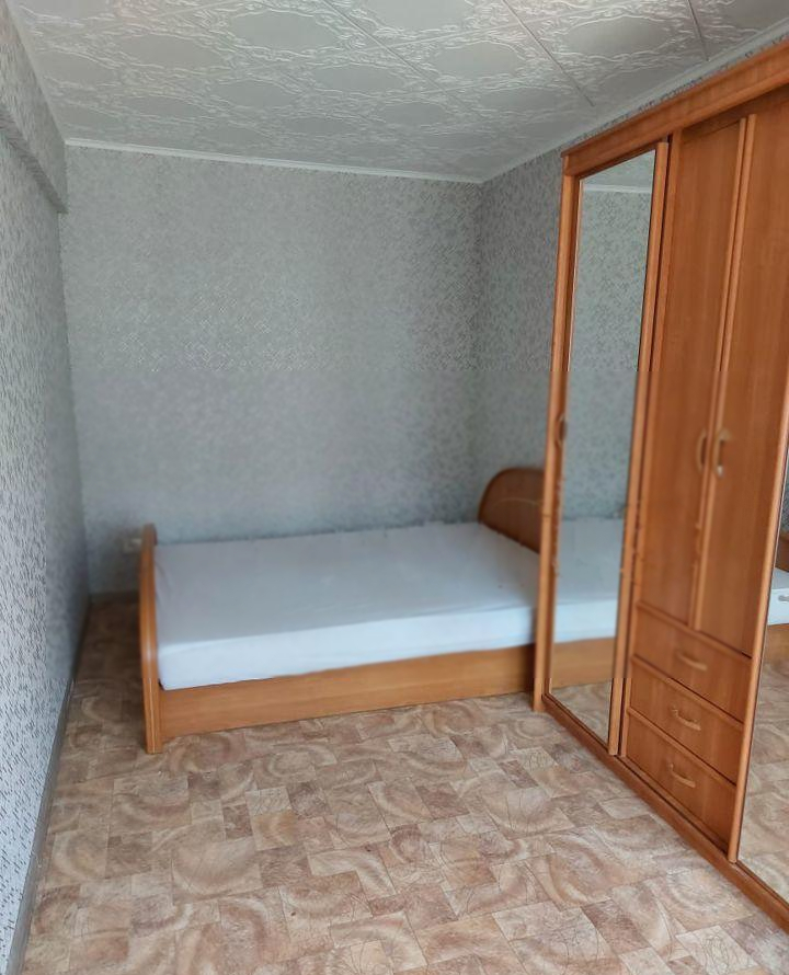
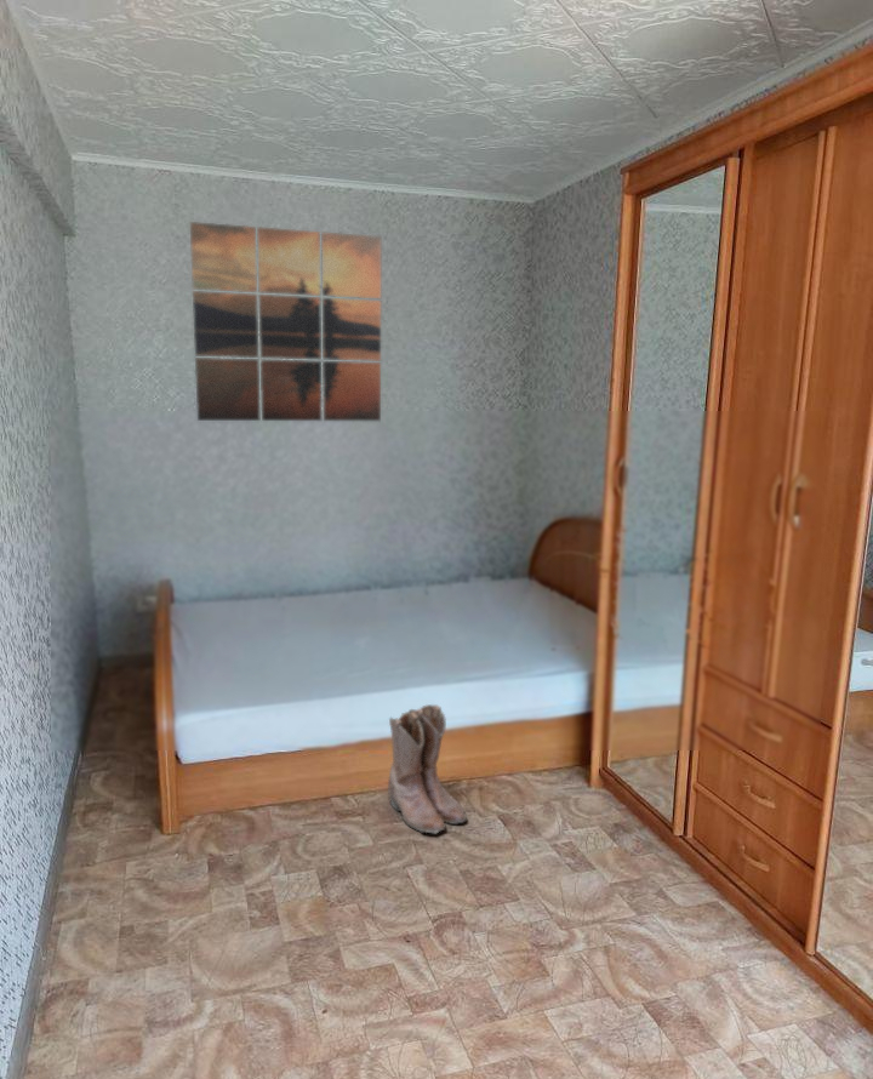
+ wall art [189,221,383,422]
+ boots [387,703,468,834]
